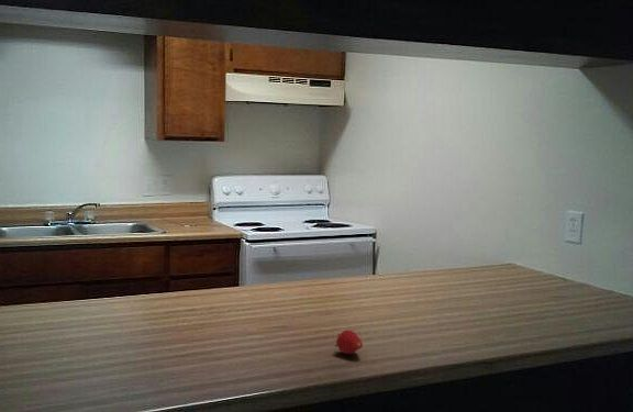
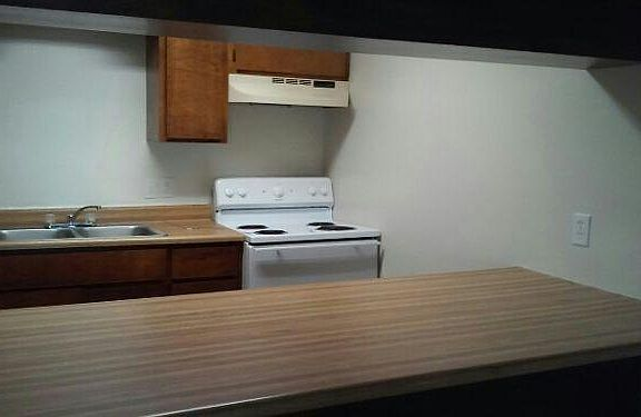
- fruit [333,329,364,355]
